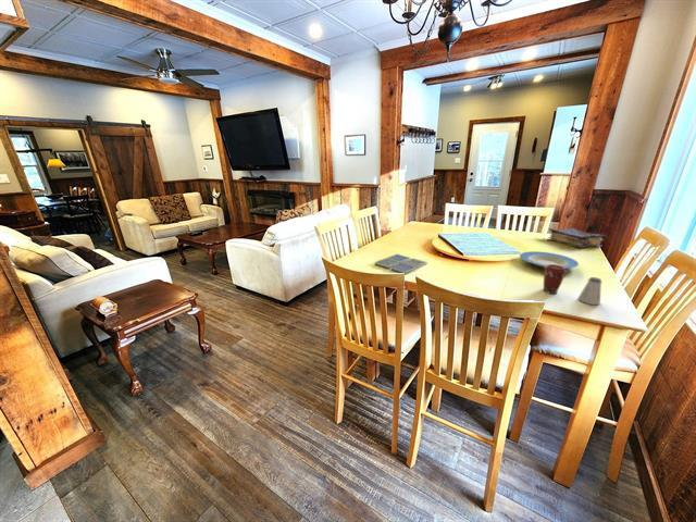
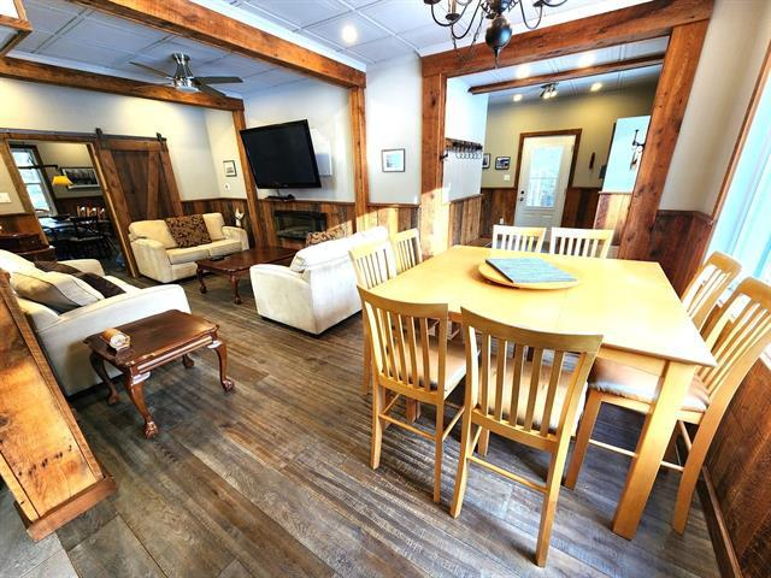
- coffee cup [542,264,568,295]
- saltshaker [577,276,604,306]
- plate [519,250,580,270]
- drink coaster [373,253,428,275]
- book [546,227,608,249]
